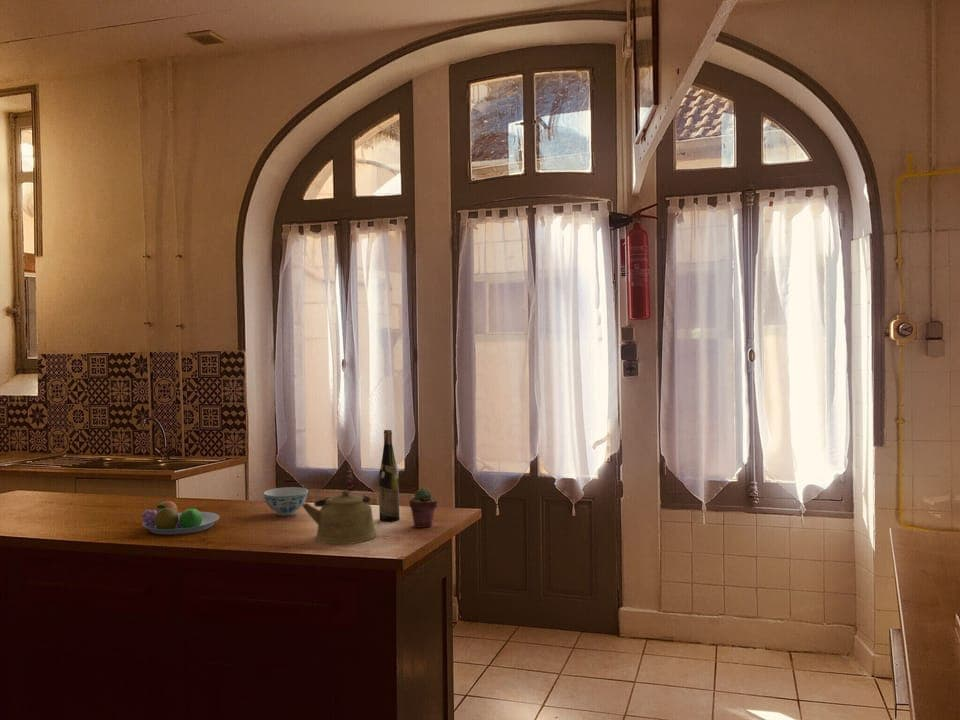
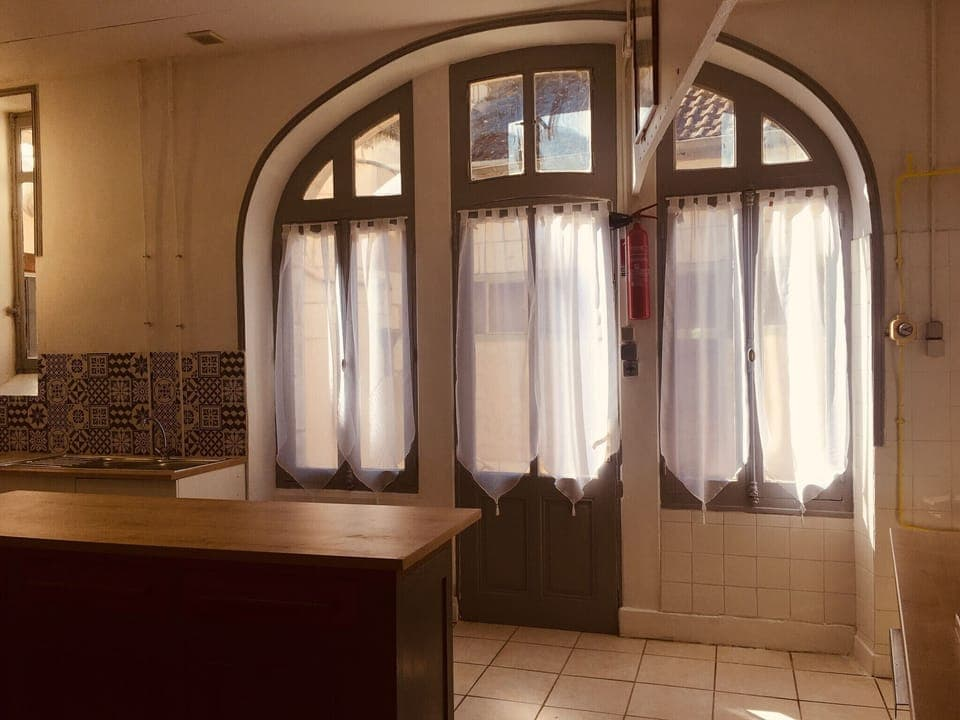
- fruit bowl [141,499,221,536]
- kettle [301,489,377,545]
- potted succulent [408,487,438,529]
- wine bottle [378,429,400,523]
- chinaware [263,486,309,517]
